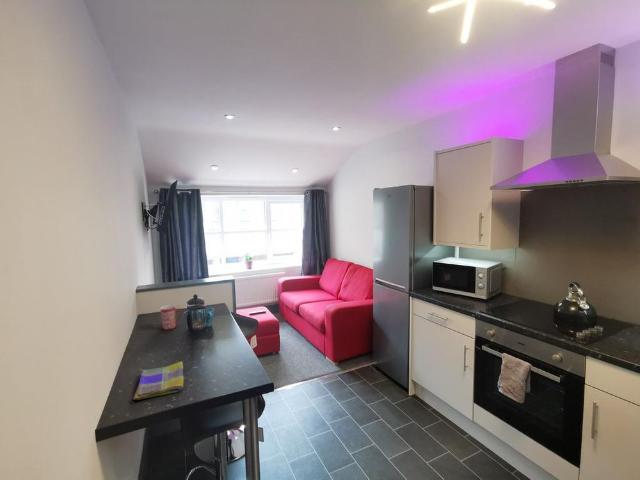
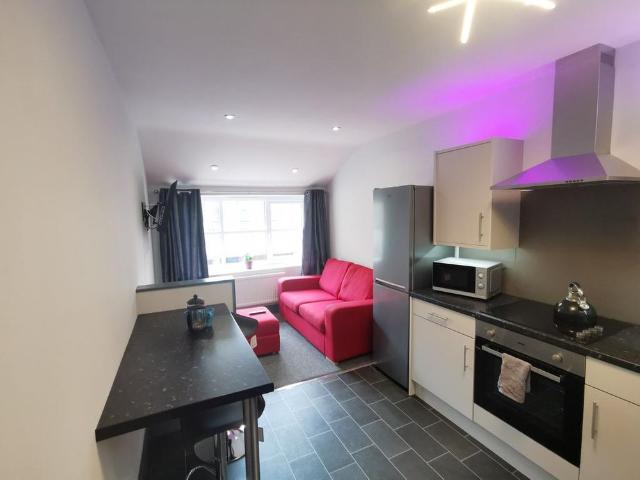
- mug [159,304,183,331]
- dish towel [132,361,185,401]
